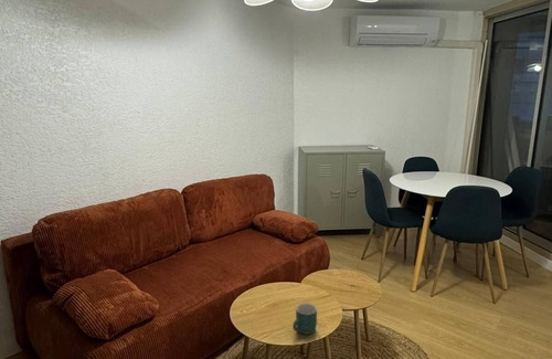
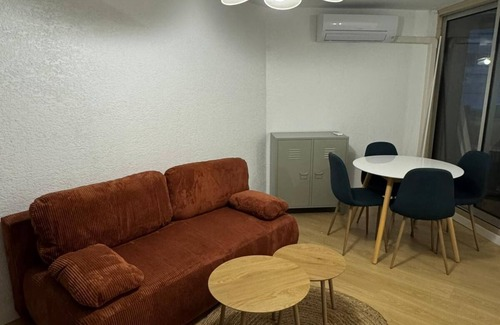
- mug [291,303,318,336]
